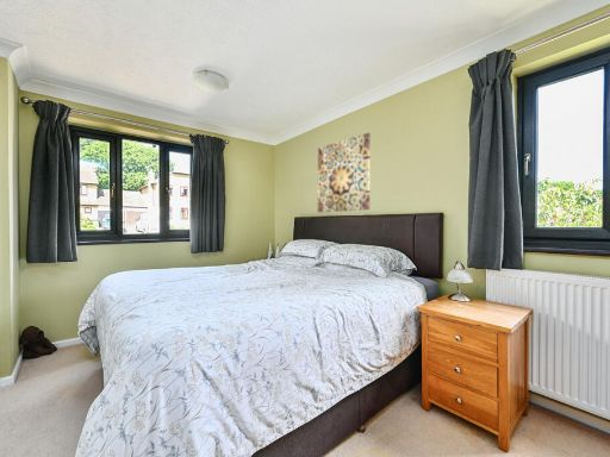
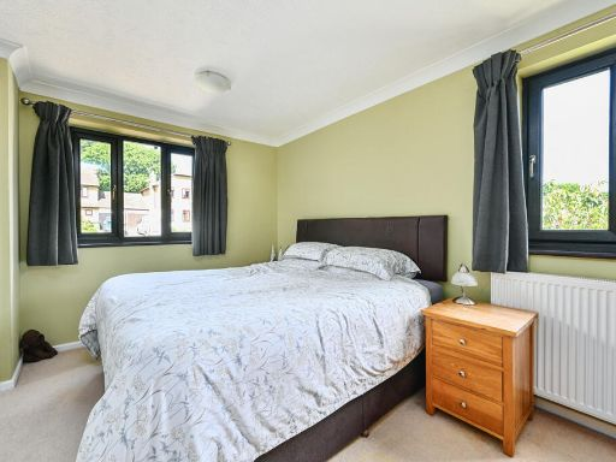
- wall art [317,132,372,213]
